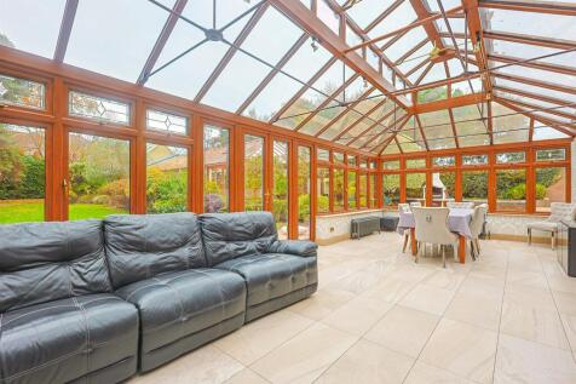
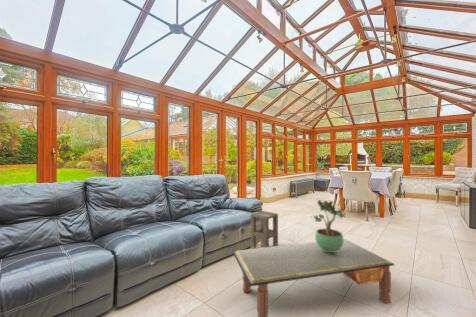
+ side table [250,210,279,249]
+ coffee table [232,238,396,317]
+ potted plant [313,199,344,252]
